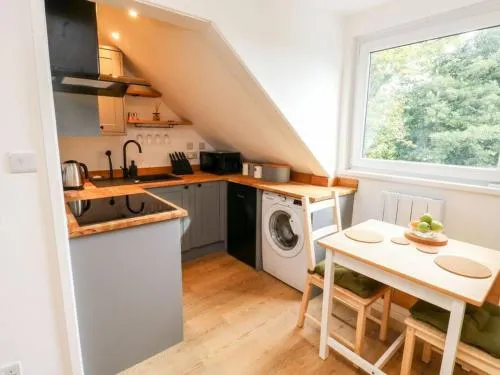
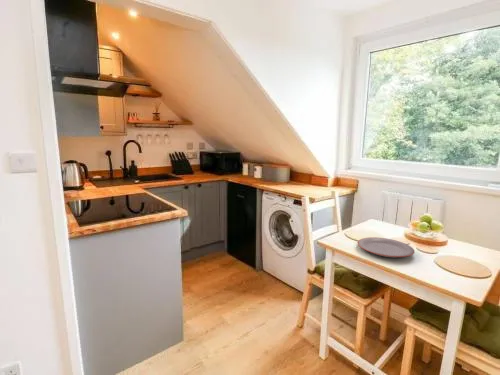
+ plate [357,236,415,258]
